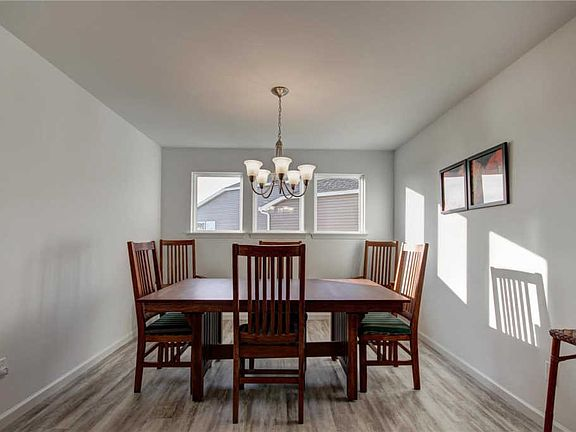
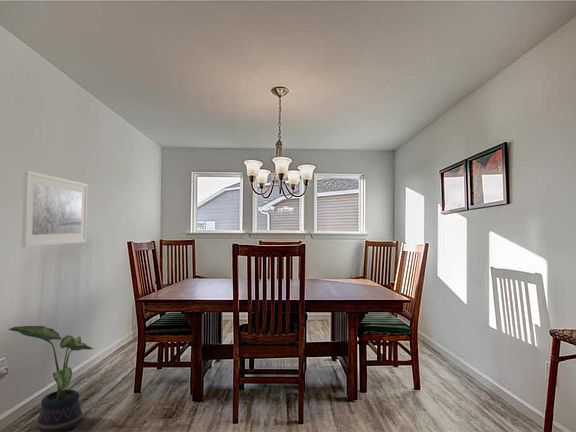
+ potted plant [7,325,94,432]
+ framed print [21,170,88,248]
